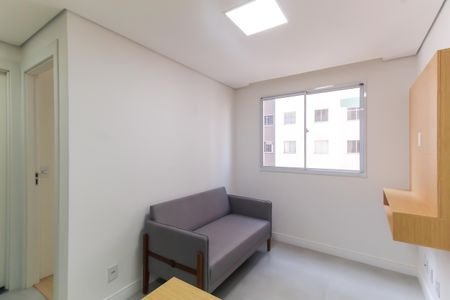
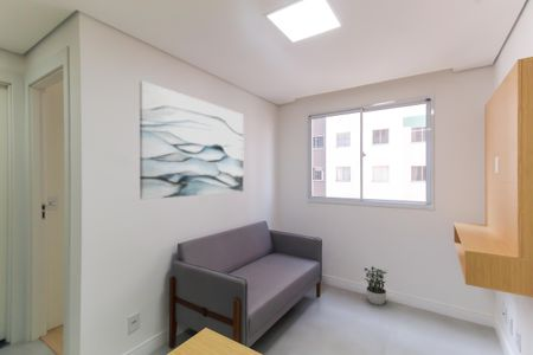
+ wall art [139,80,244,200]
+ potted plant [364,265,388,305]
